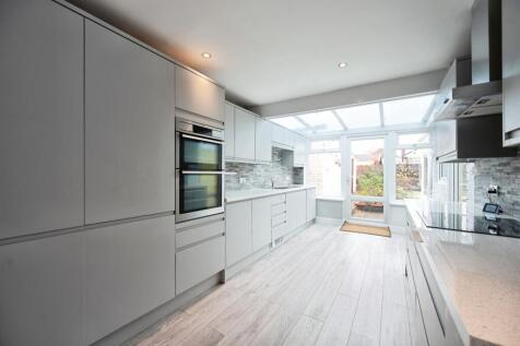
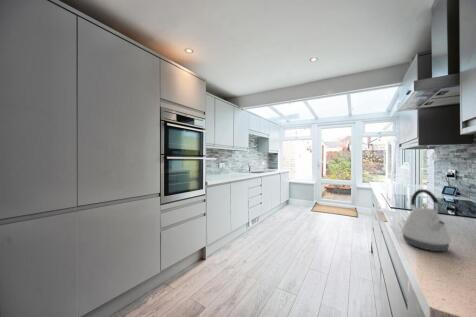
+ kettle [400,188,452,252]
